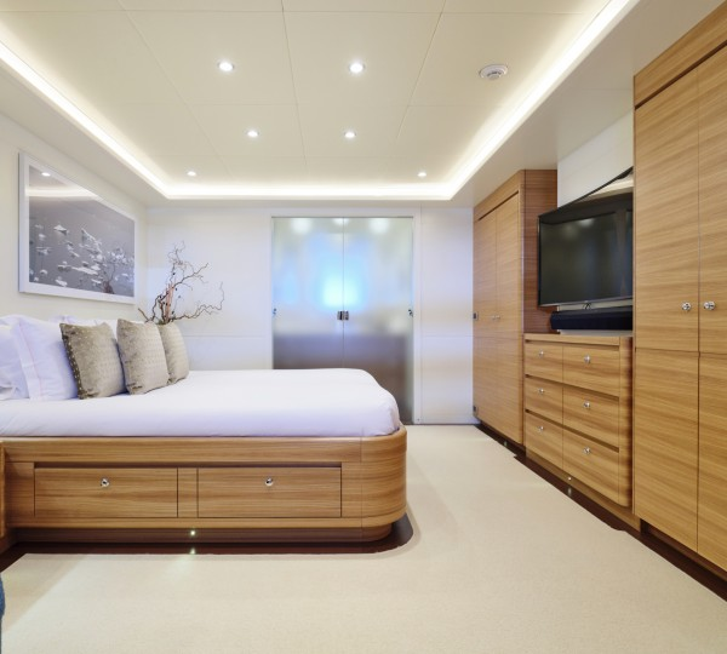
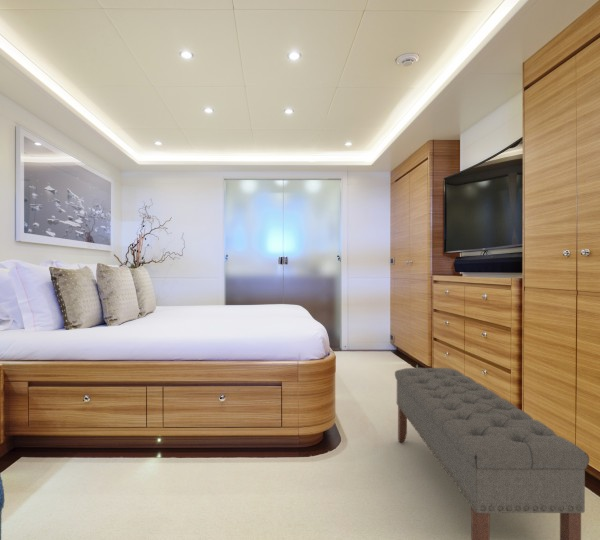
+ bench [394,367,590,540]
